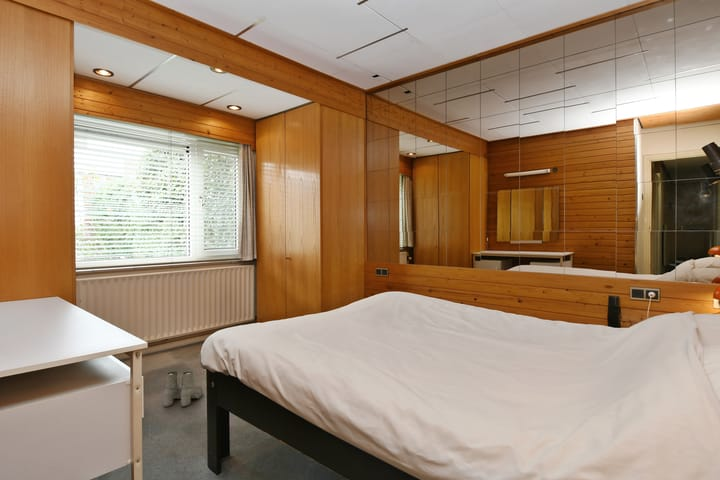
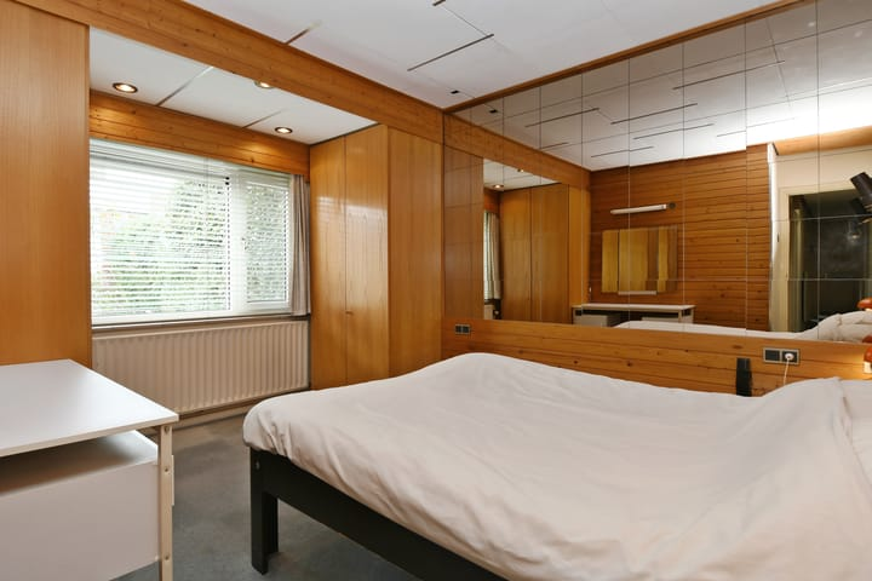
- boots [163,371,204,408]
